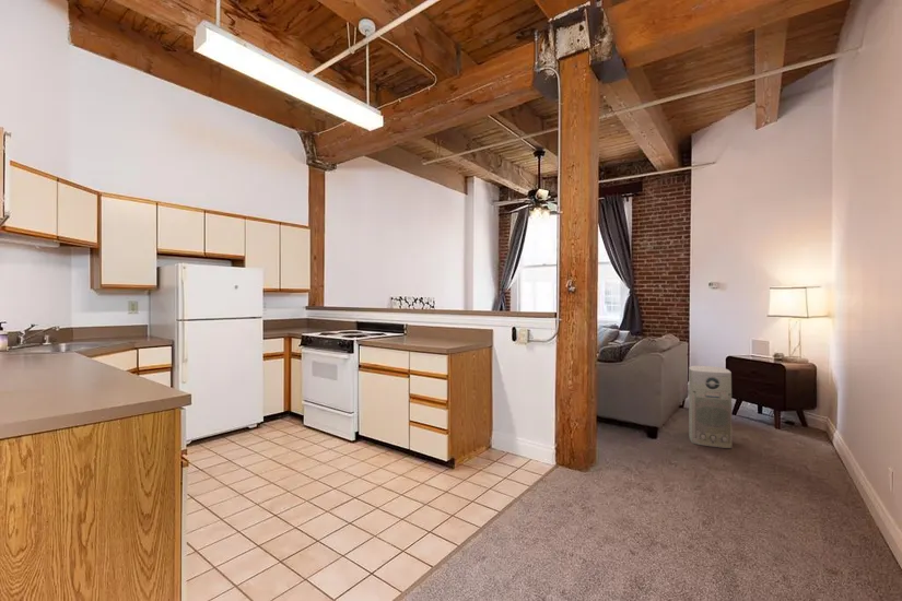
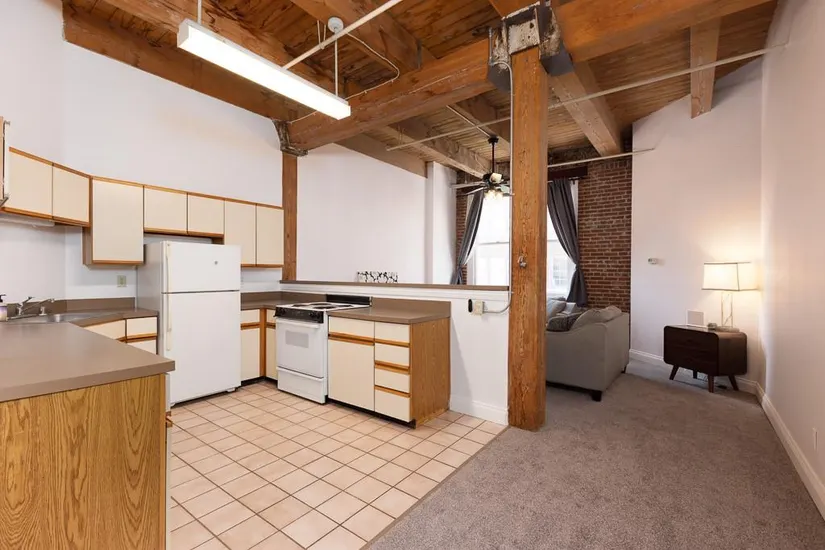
- air purifier [688,365,733,449]
